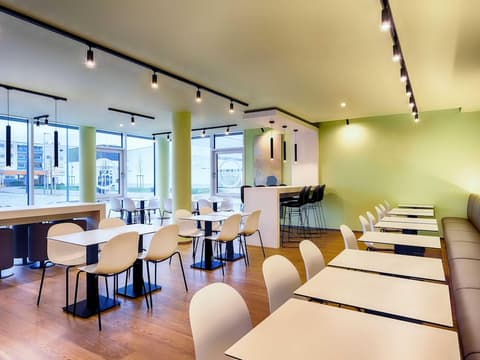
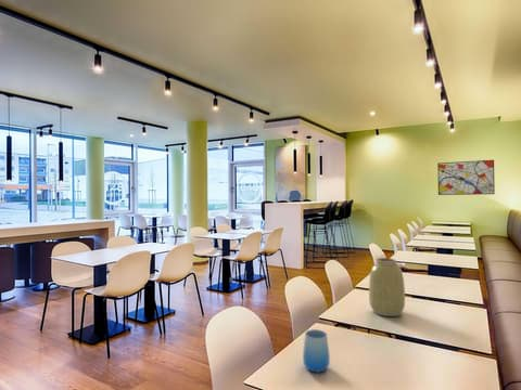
+ wall art [436,159,496,196]
+ vase [368,257,406,317]
+ cup [302,328,331,374]
